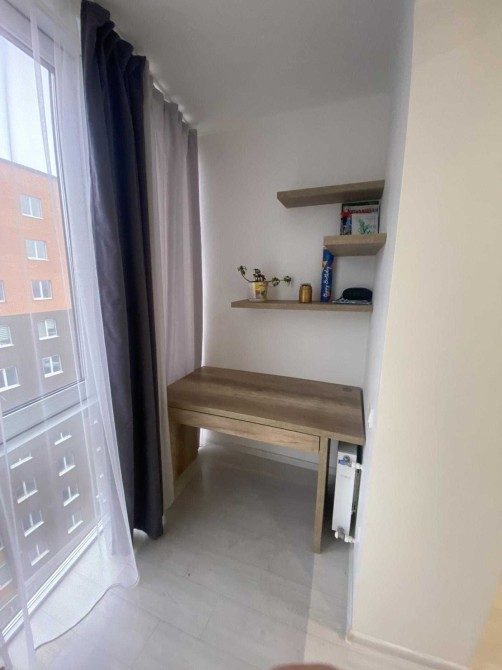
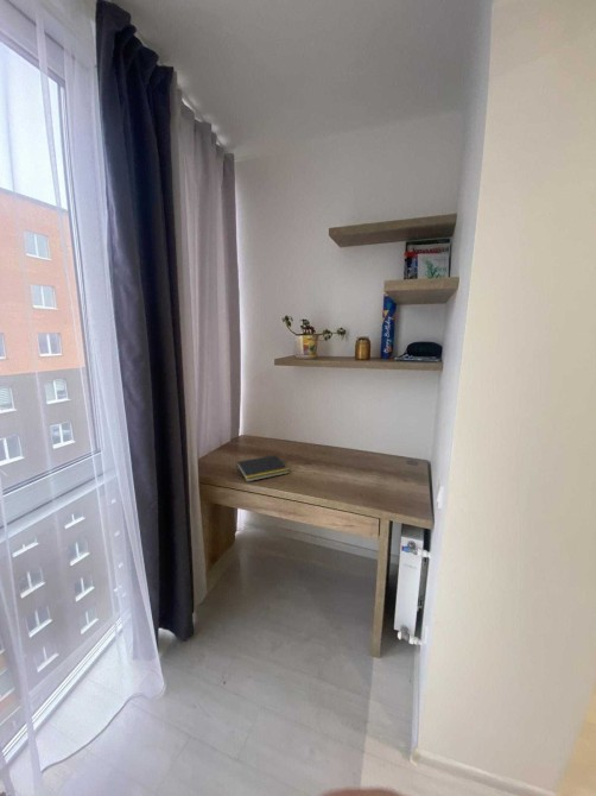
+ notepad [235,454,291,482]
